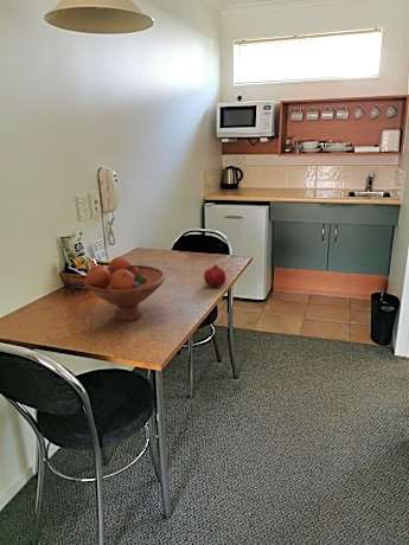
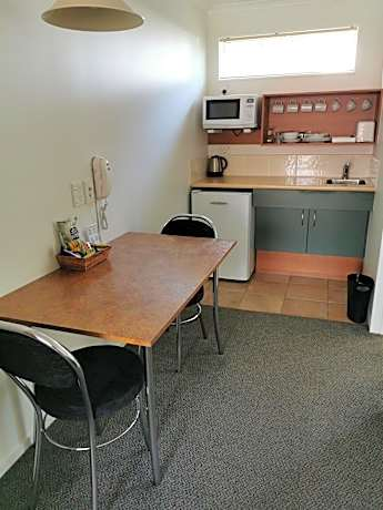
- fruit bowl [83,256,167,322]
- fruit [203,263,226,288]
